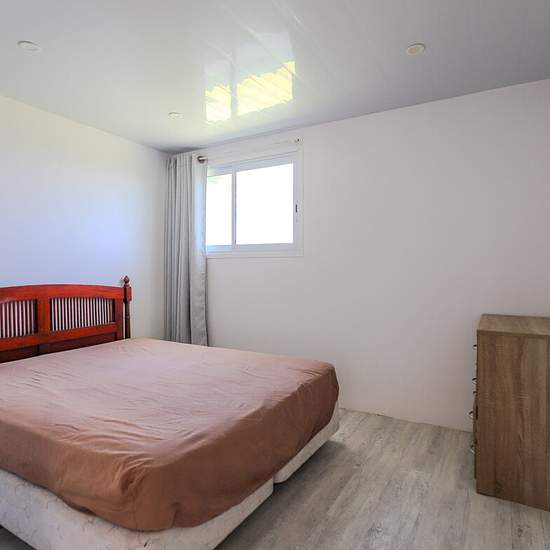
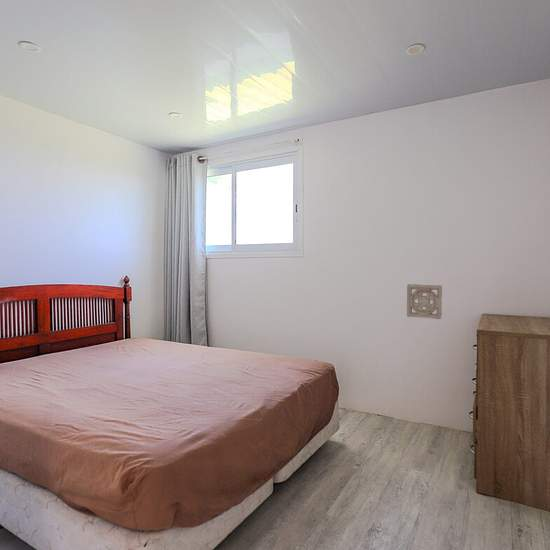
+ wall ornament [406,283,443,320]
